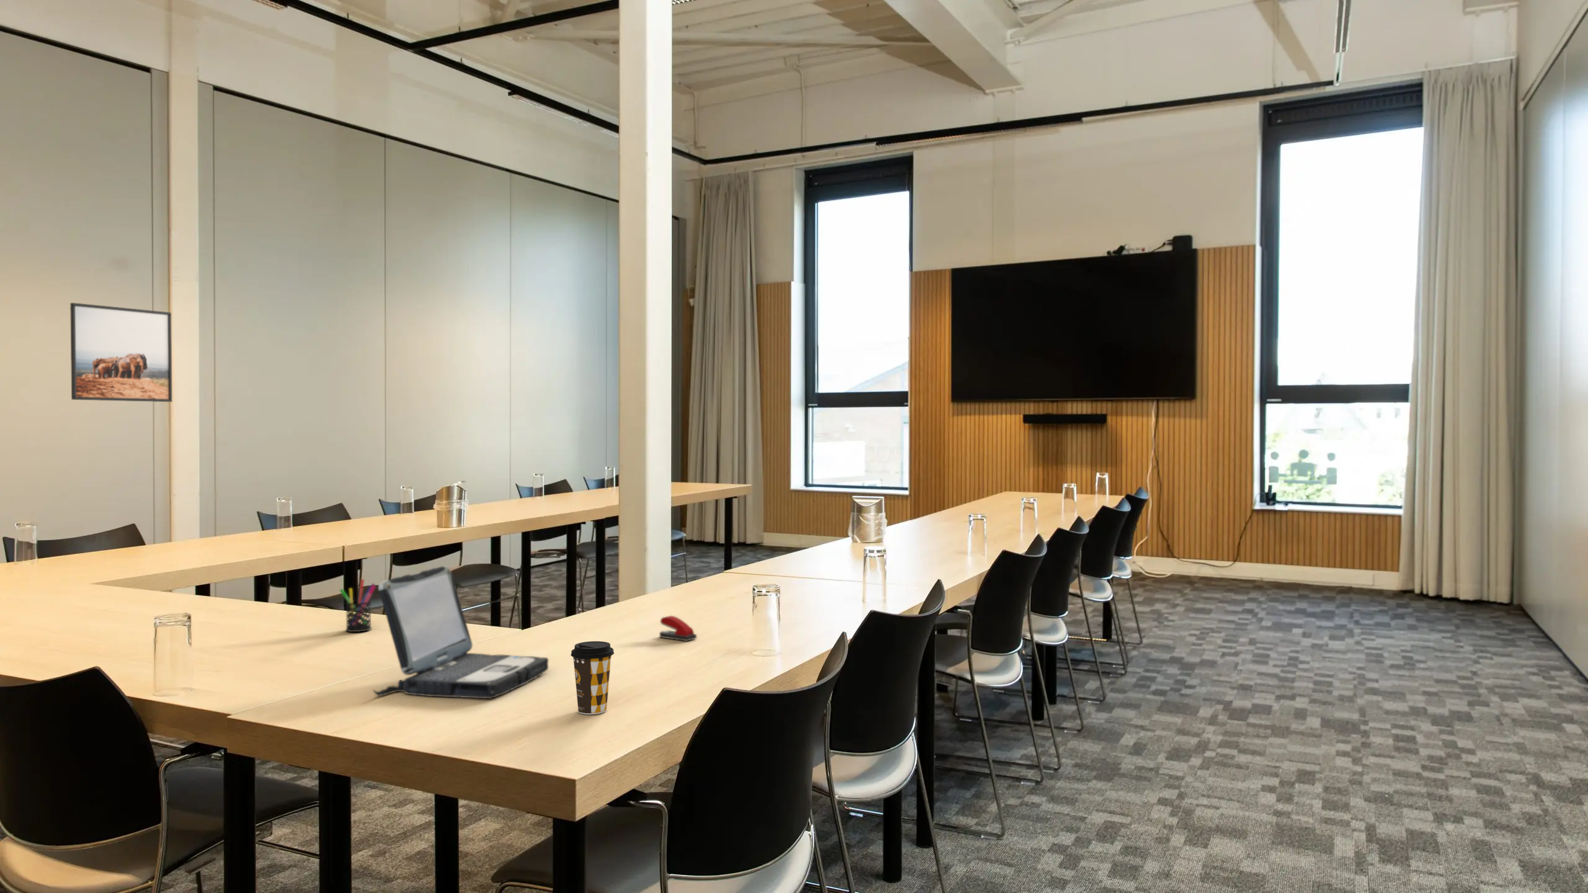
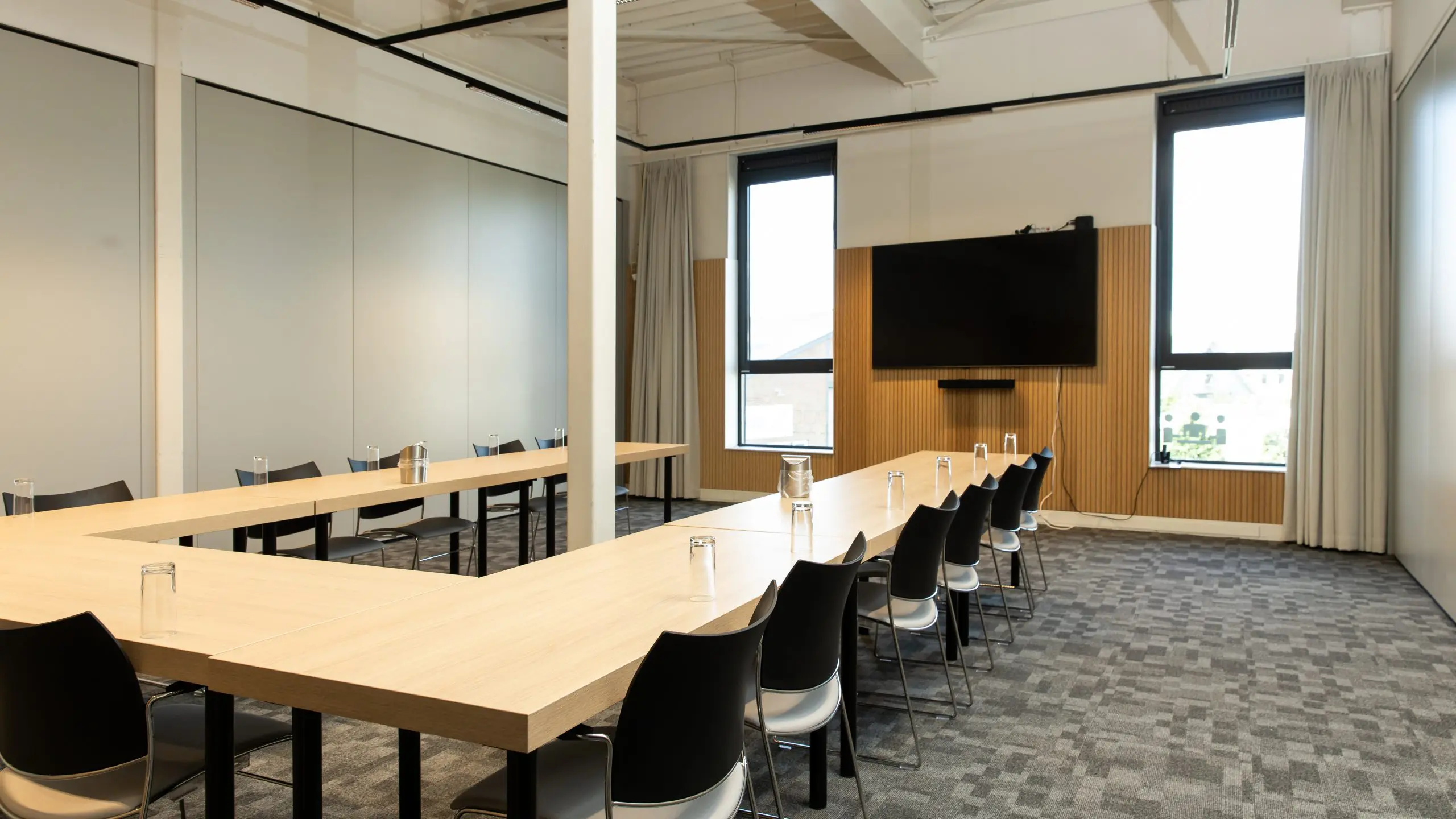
- laptop [372,566,549,699]
- stapler [659,615,697,642]
- coffee cup [570,641,615,715]
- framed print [70,302,173,402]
- pen holder [339,579,376,632]
